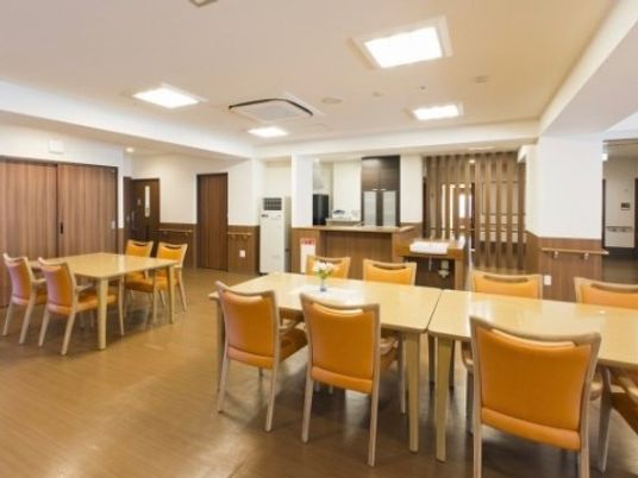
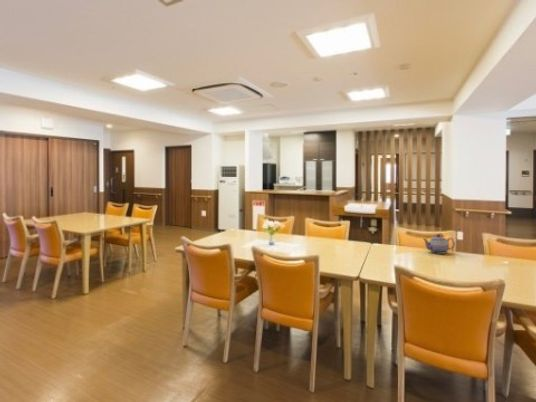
+ teapot [422,233,456,255]
